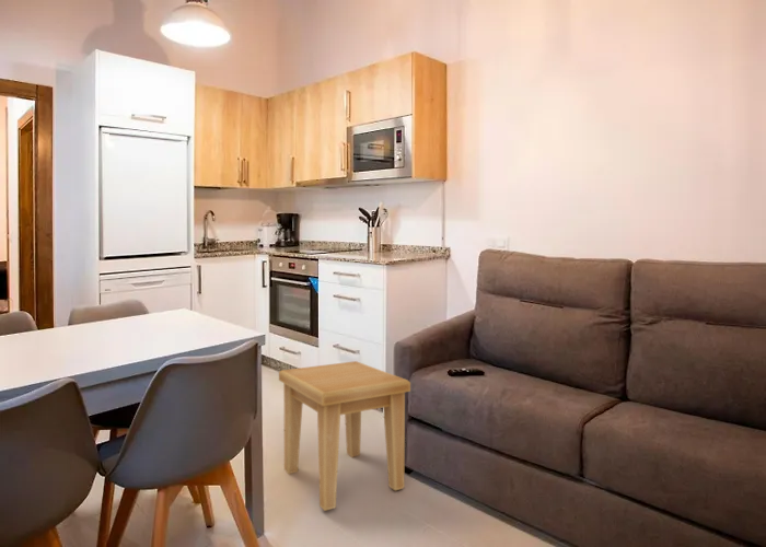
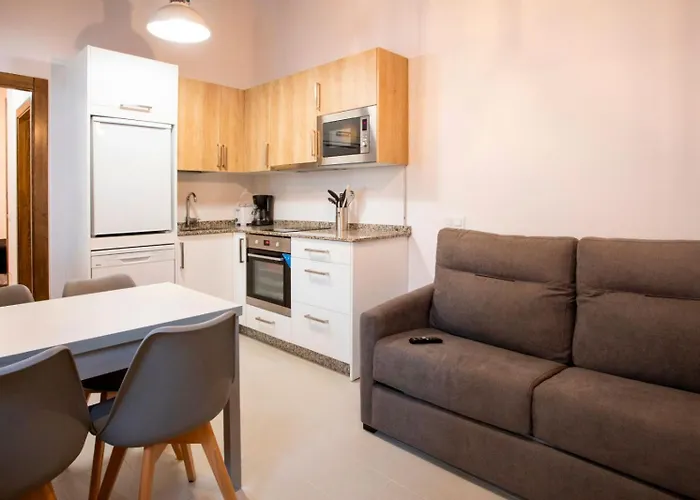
- side table [278,360,411,512]
